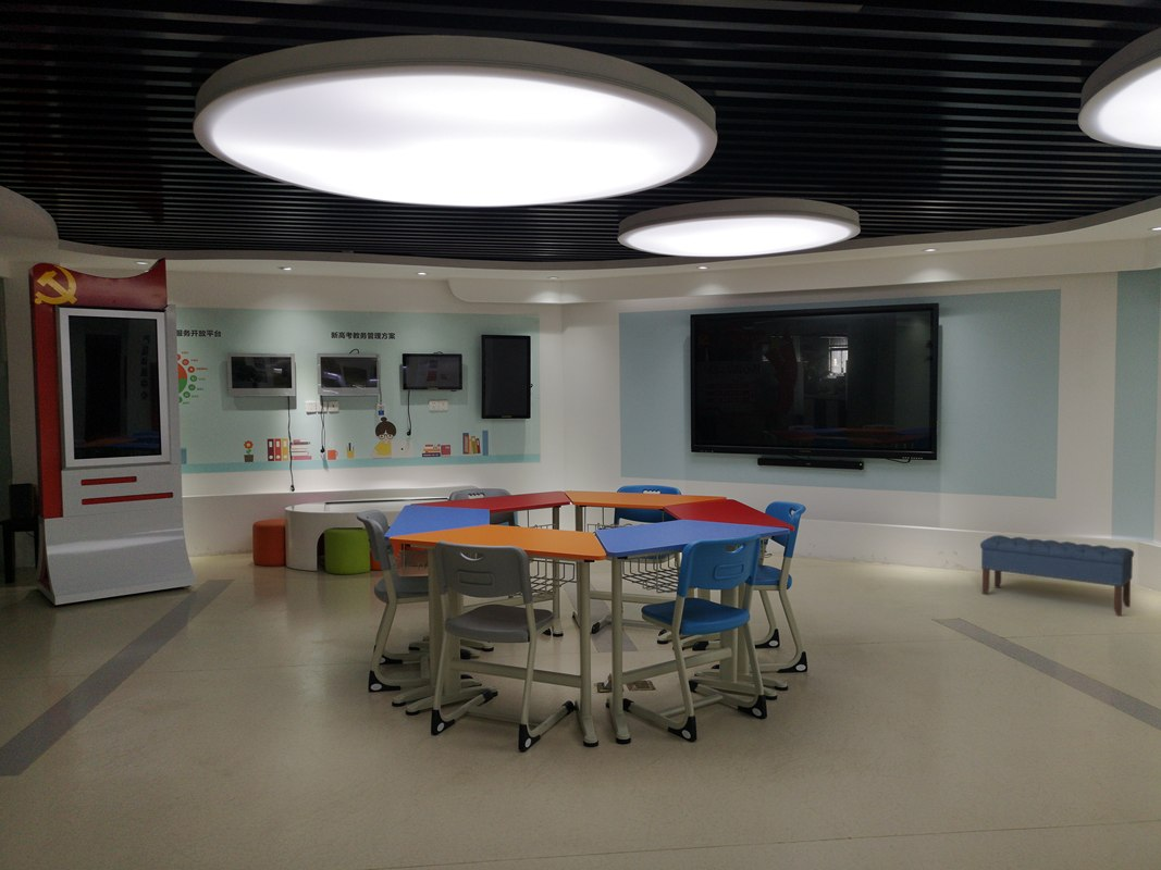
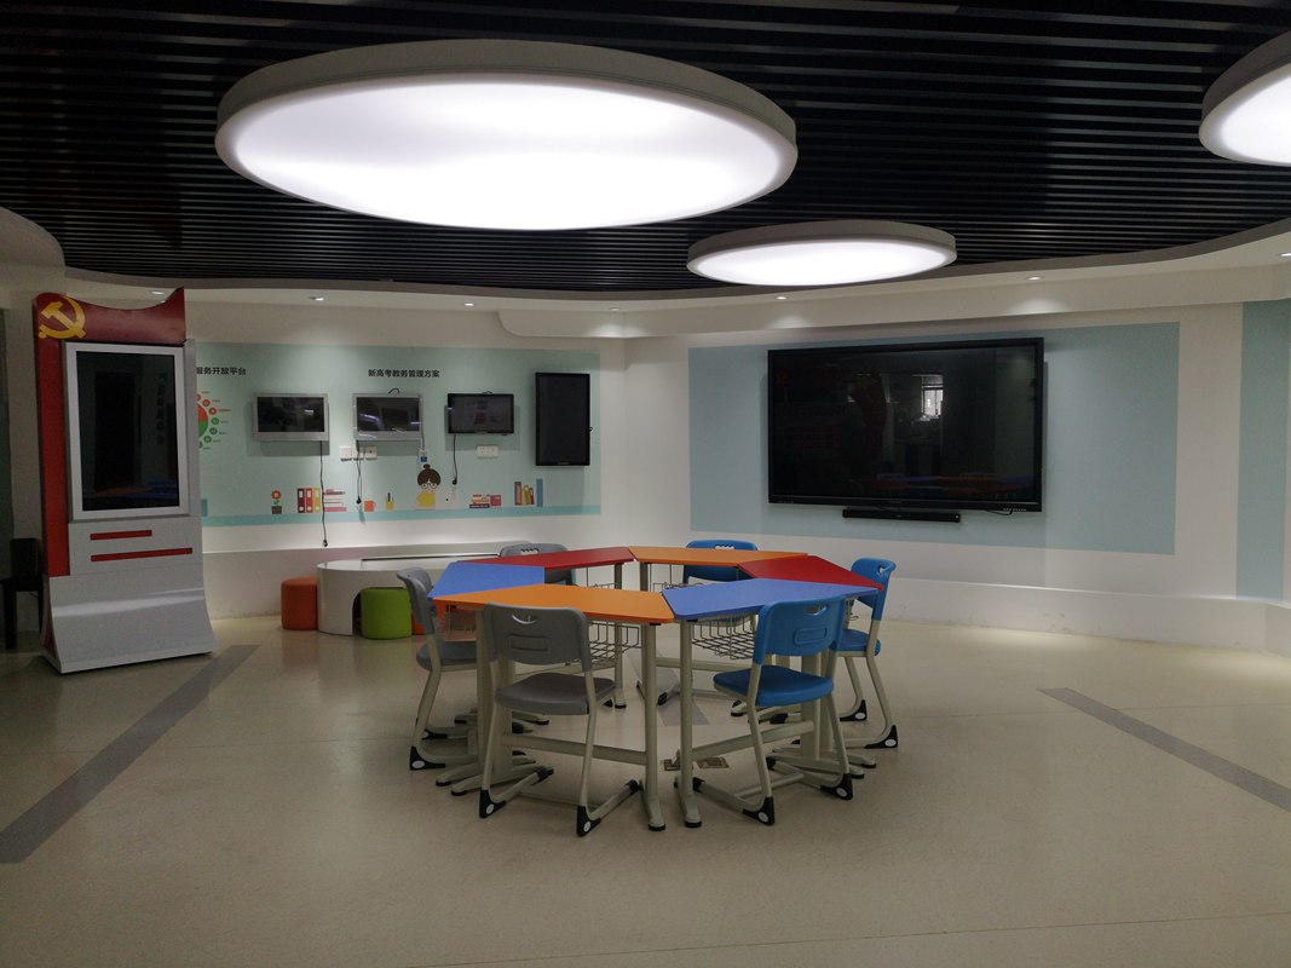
- bench [979,534,1135,617]
